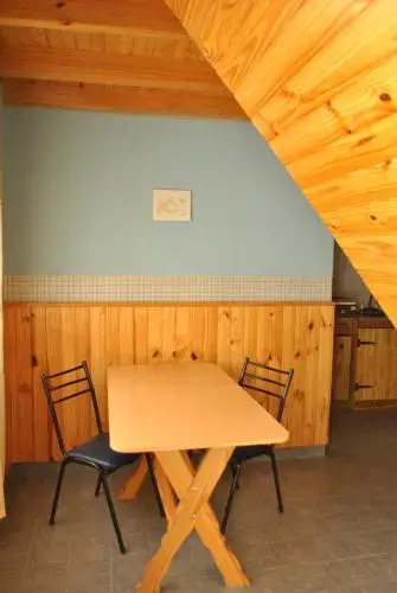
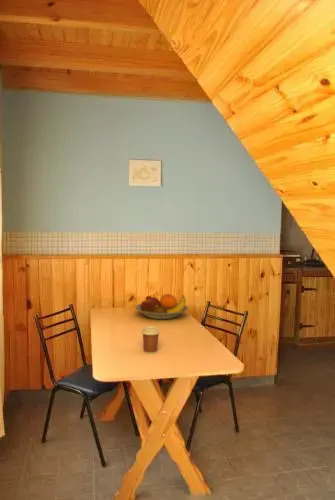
+ fruit bowl [134,293,189,320]
+ coffee cup [140,325,161,355]
